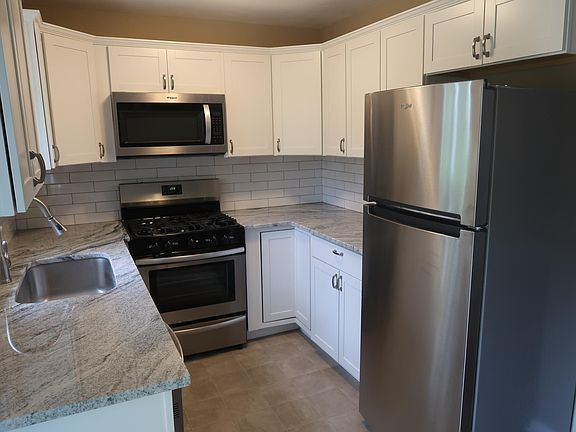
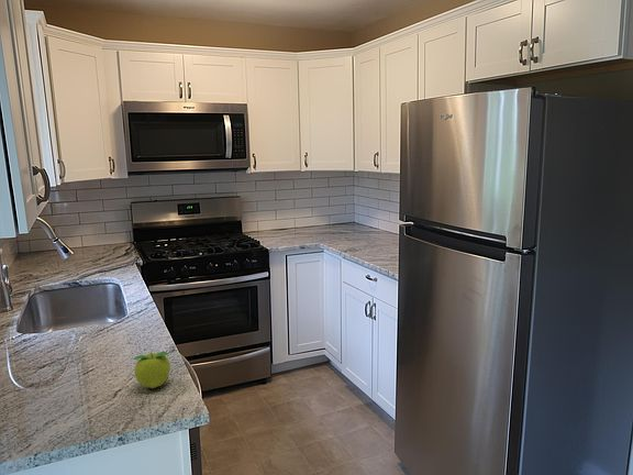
+ fruit [132,351,171,389]
